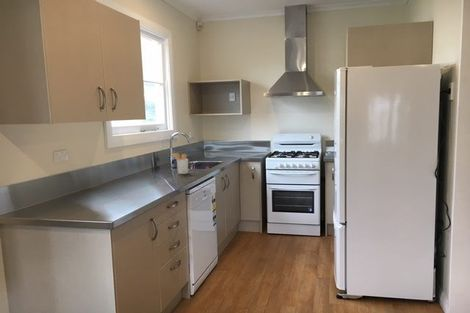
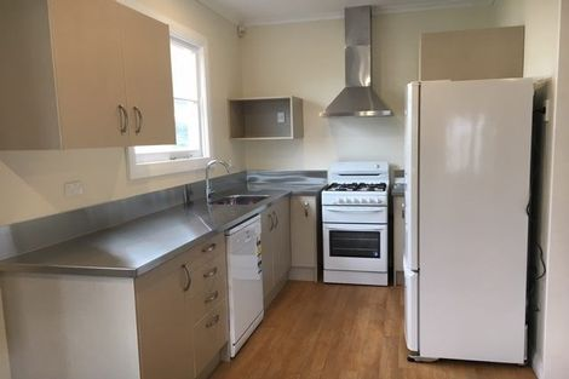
- utensil holder [170,152,189,175]
